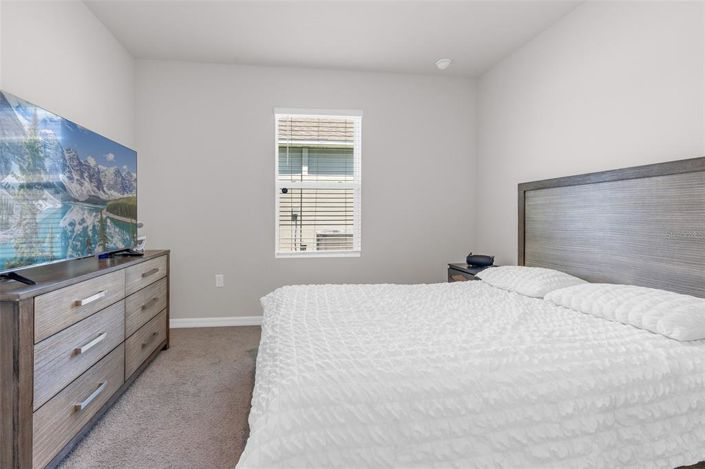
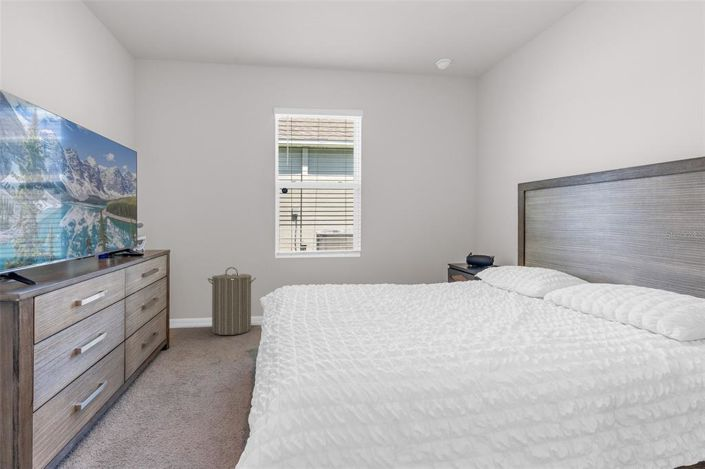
+ laundry hamper [207,266,257,336]
